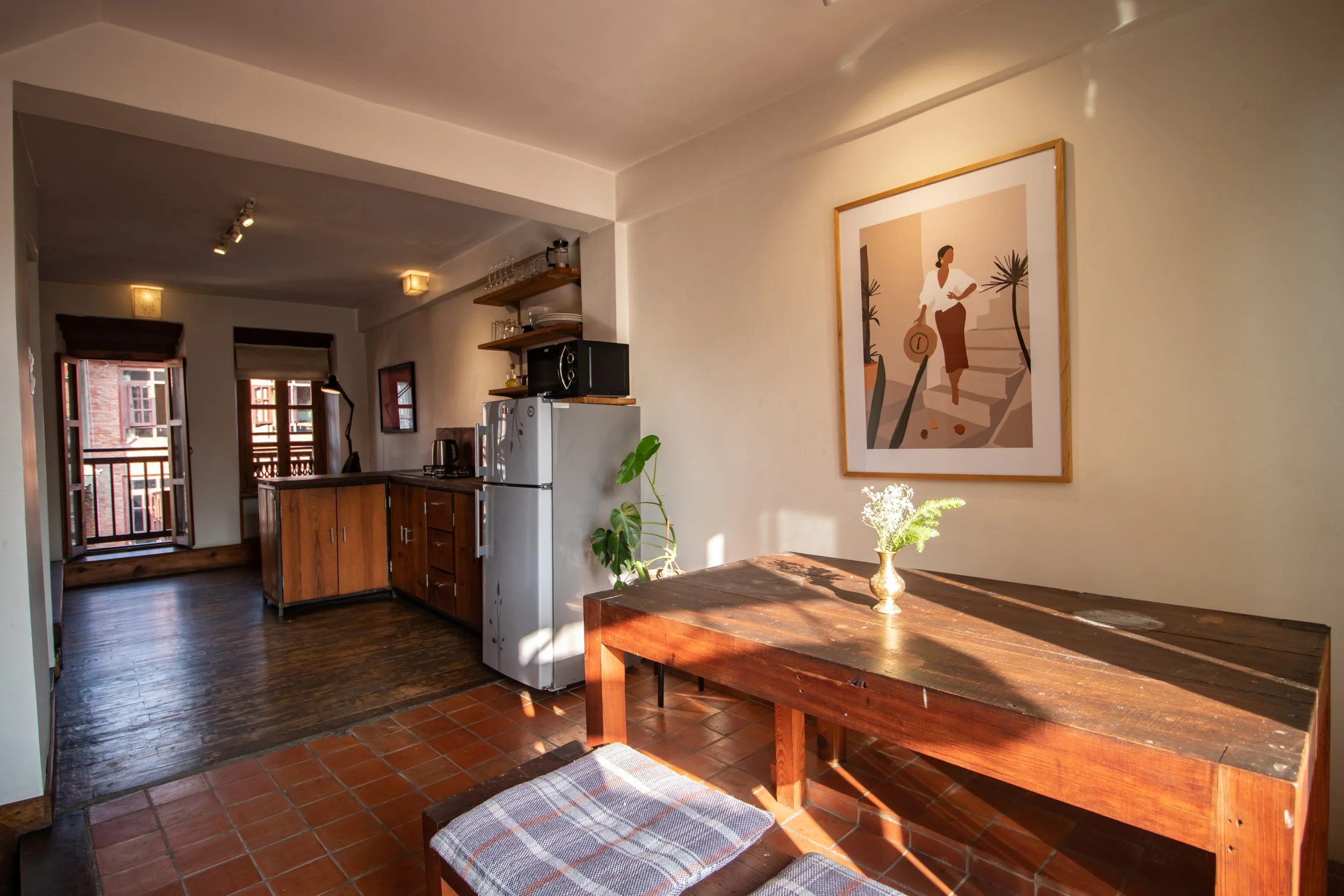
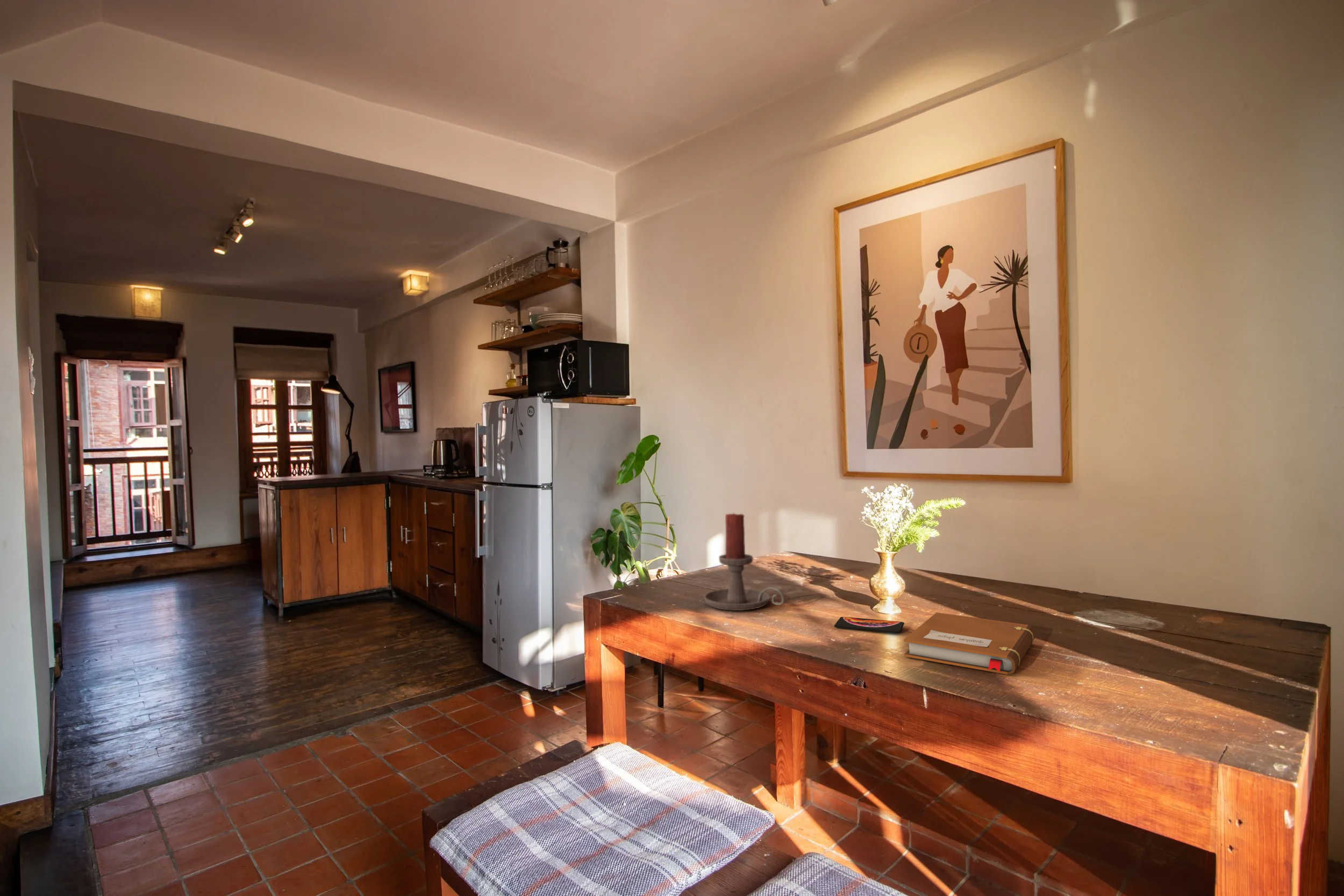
+ smartphone [833,617,905,634]
+ notebook [903,612,1036,675]
+ candle holder [703,512,785,611]
